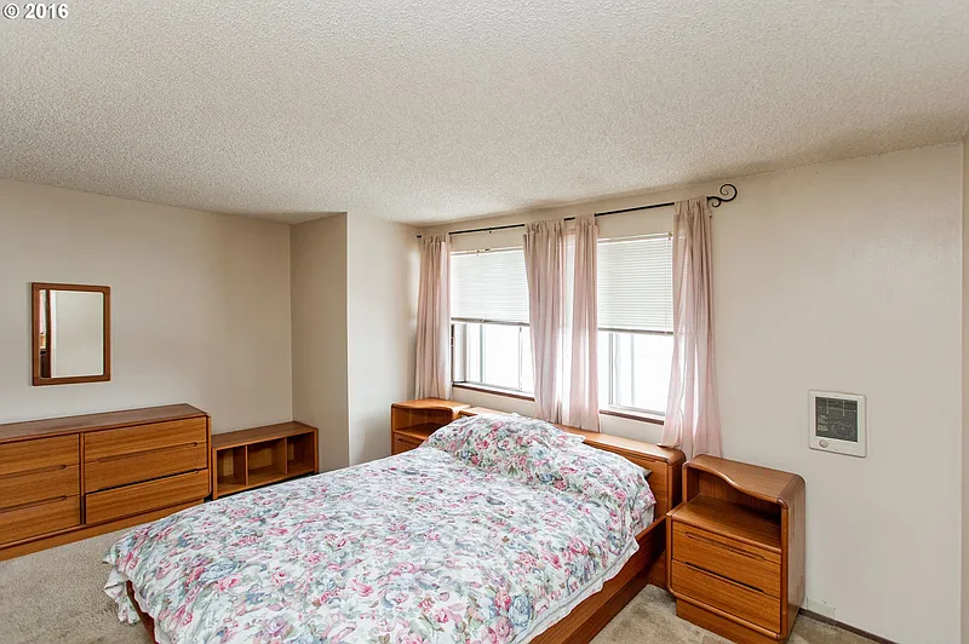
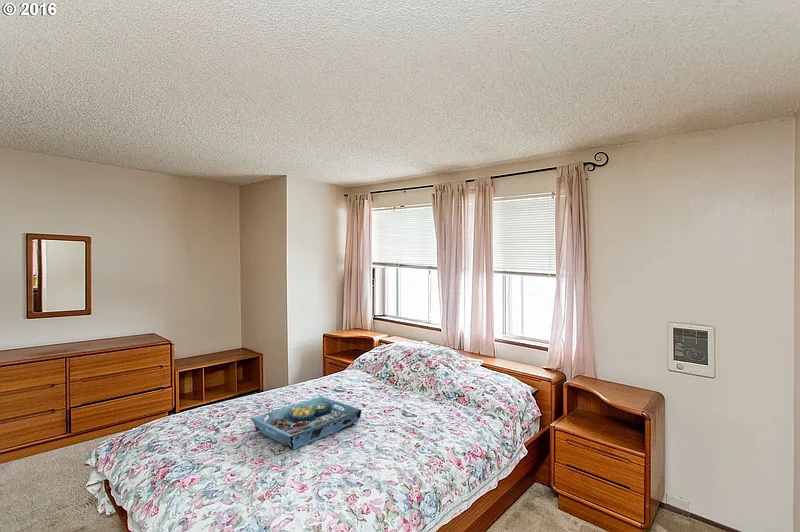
+ serving tray [250,395,363,450]
